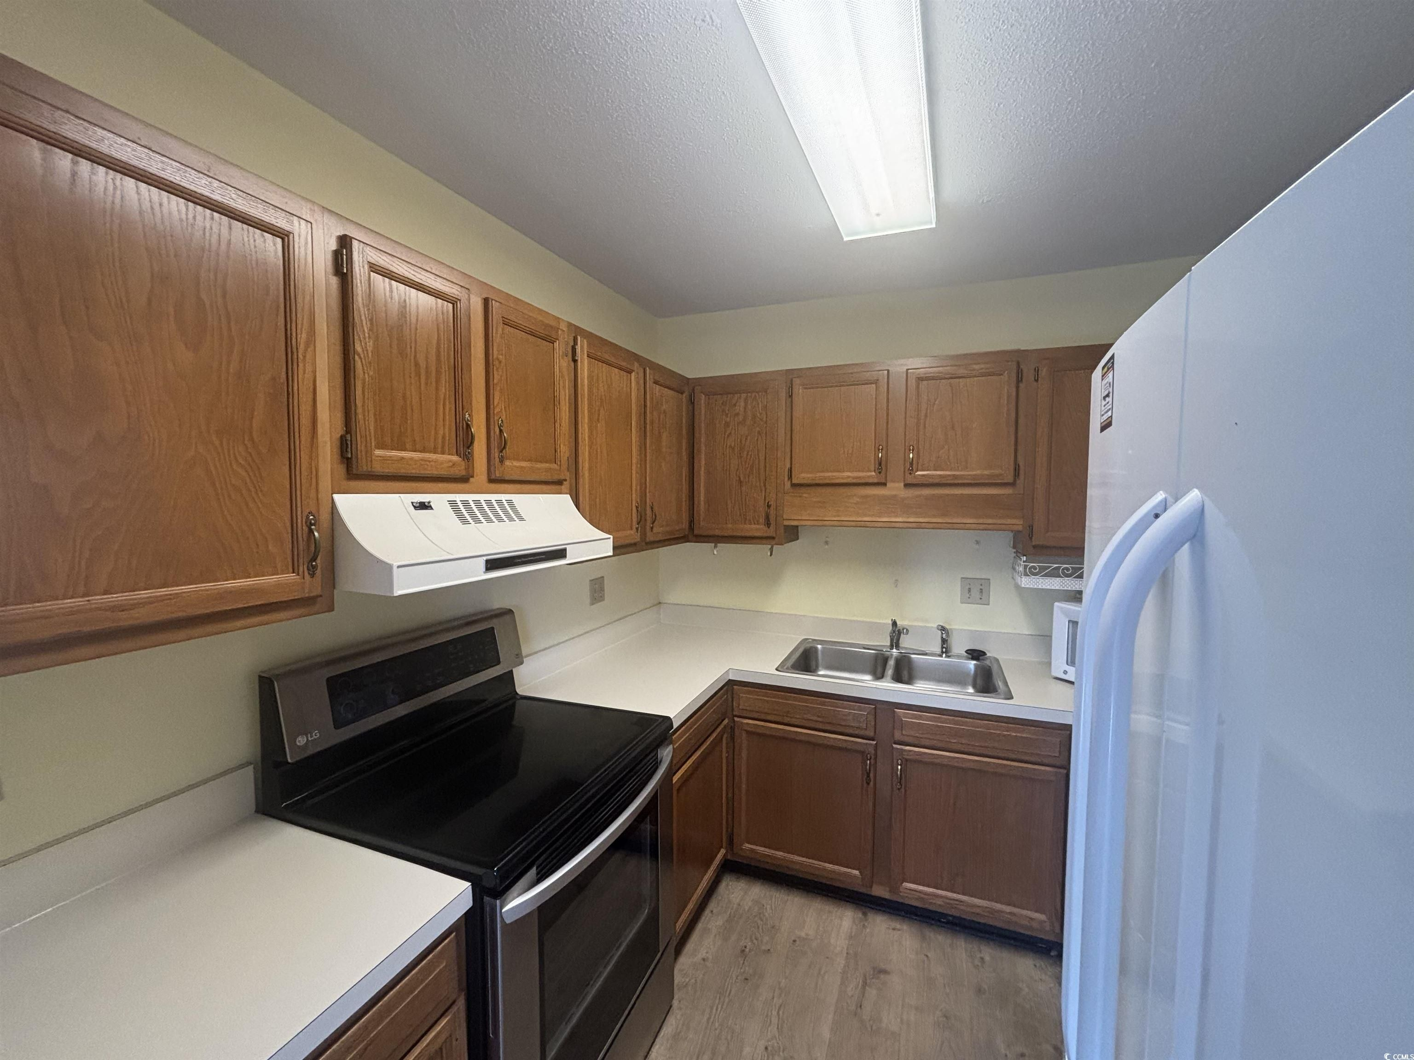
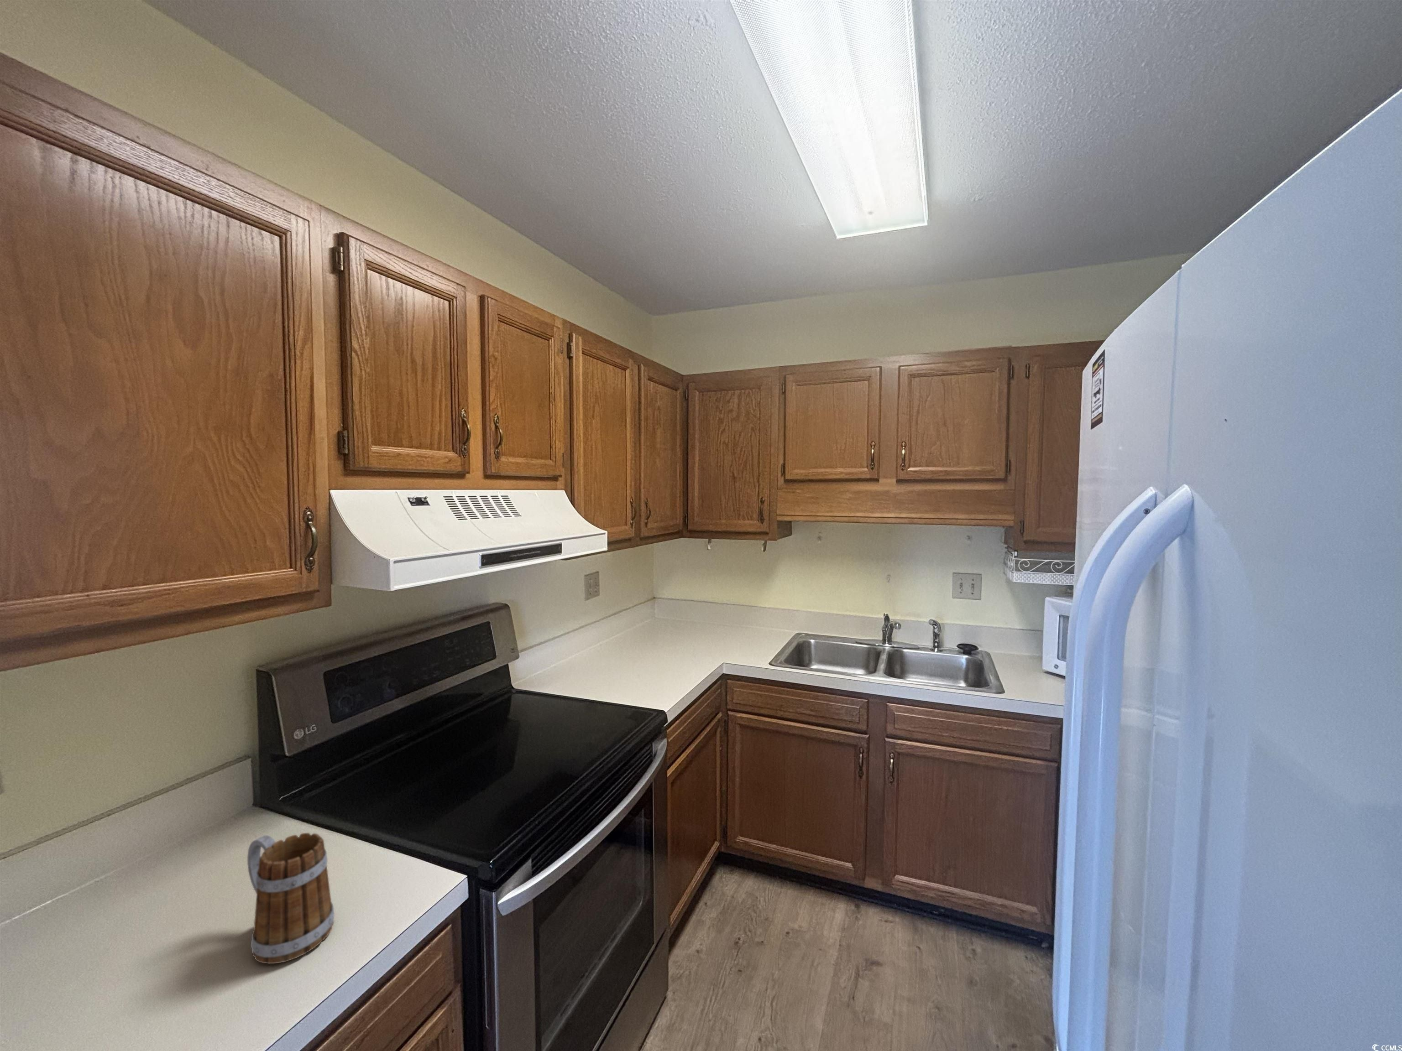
+ mug [247,832,334,964]
